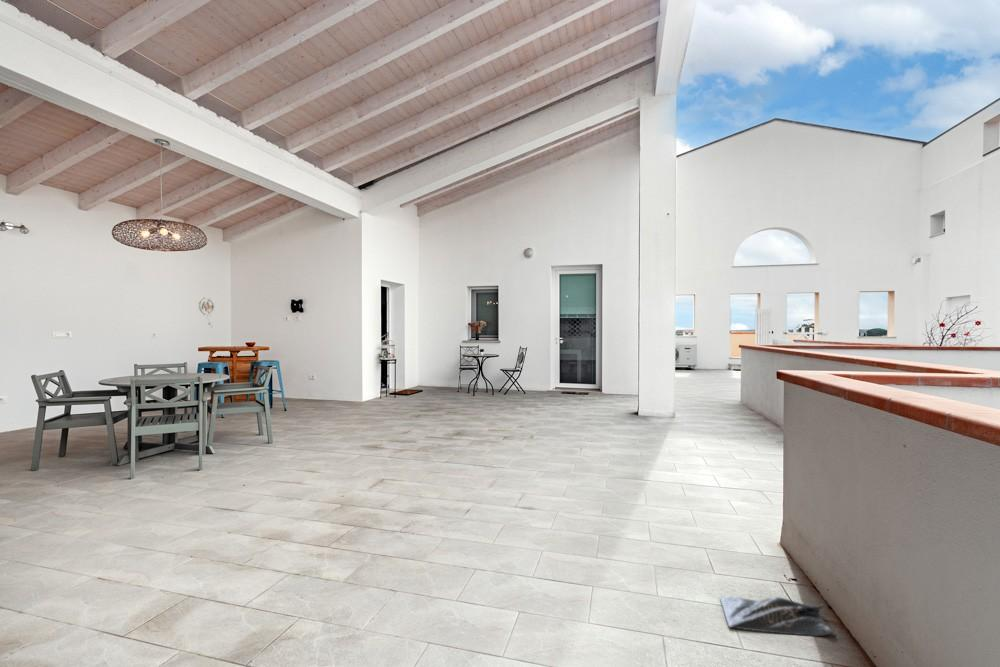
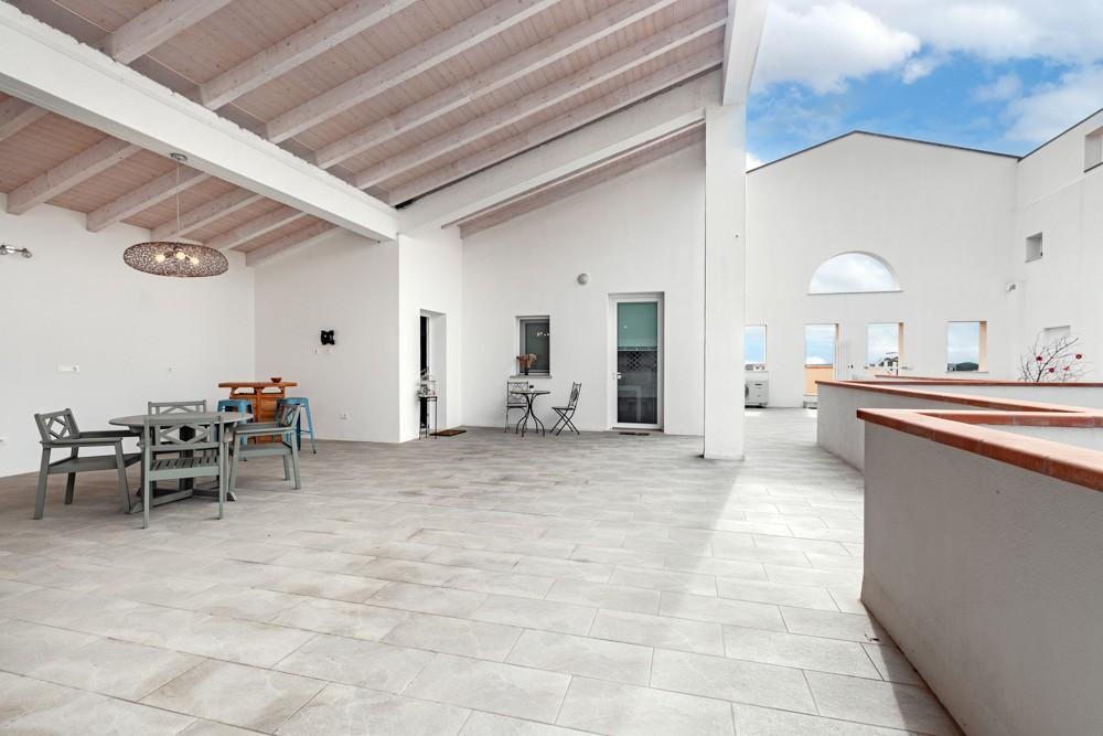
- logo sign [197,295,216,328]
- bag [719,596,837,637]
